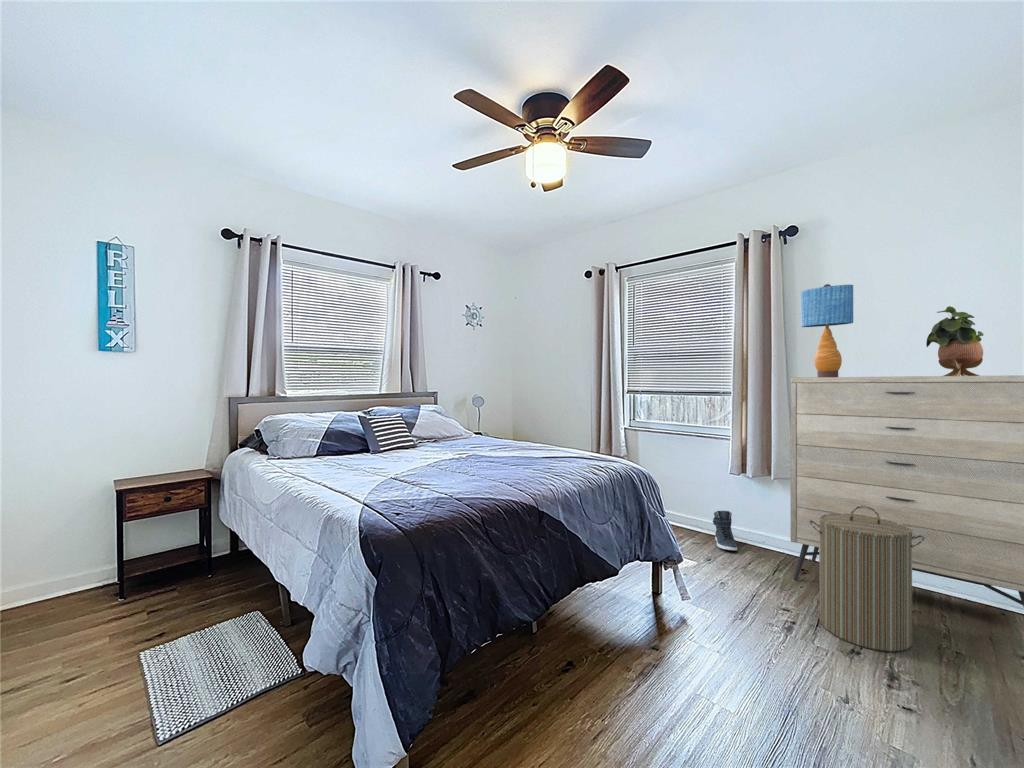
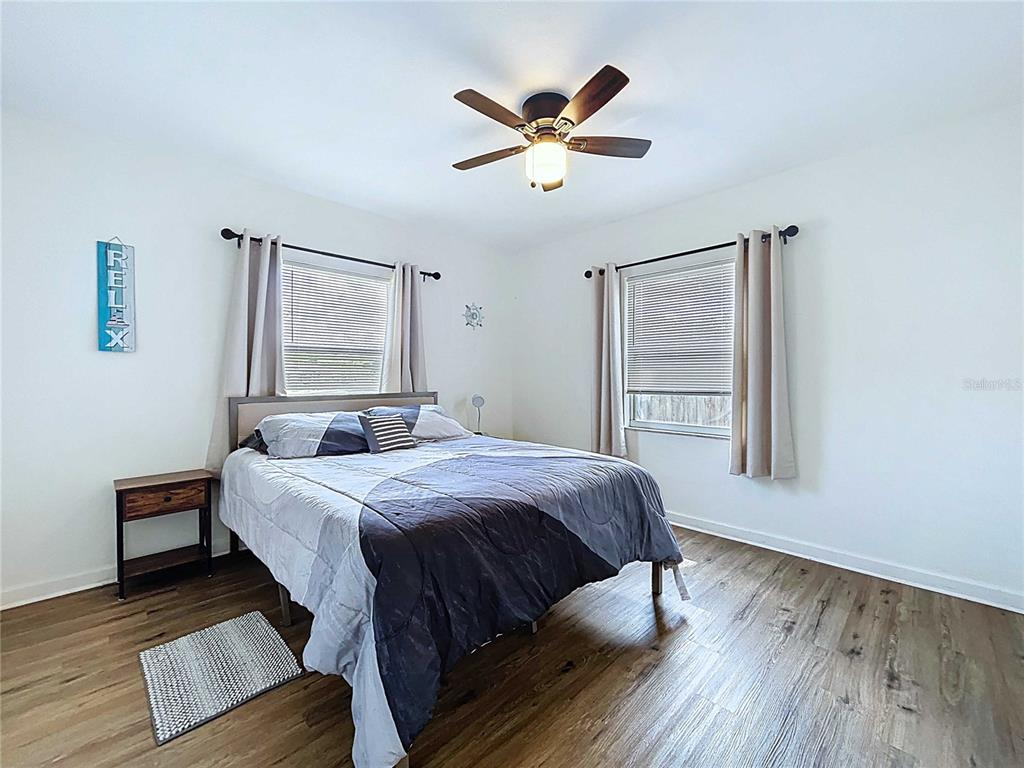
- sneaker [712,510,738,552]
- laundry hamper [809,506,925,653]
- table lamp [800,283,854,377]
- potted plant [925,305,985,376]
- dresser [789,374,1024,608]
